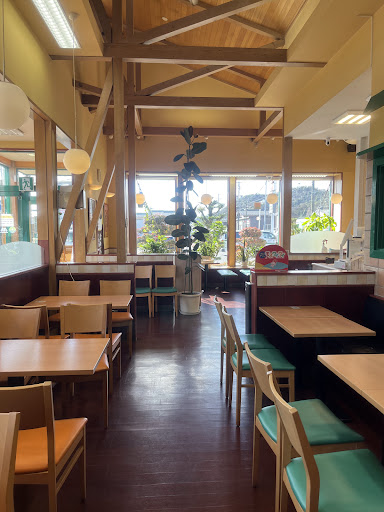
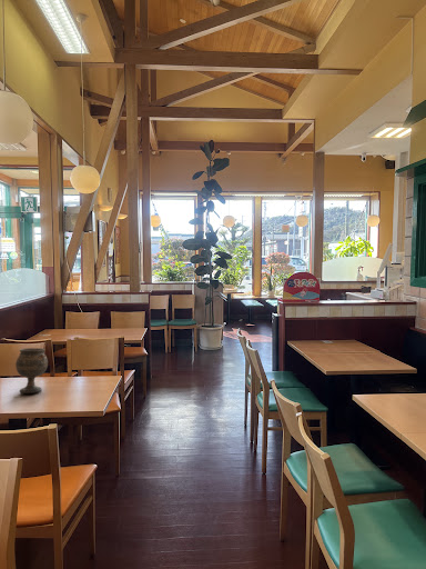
+ goblet [14,347,49,395]
